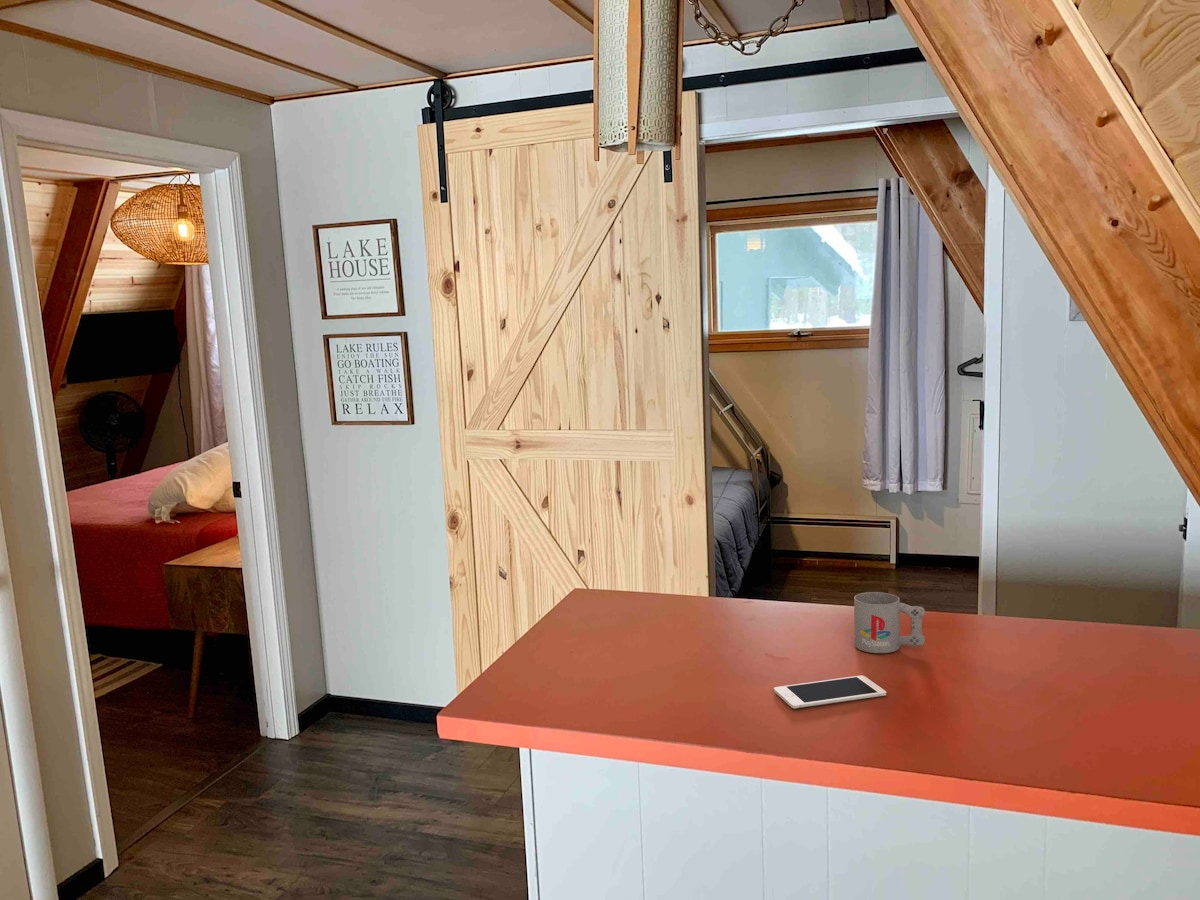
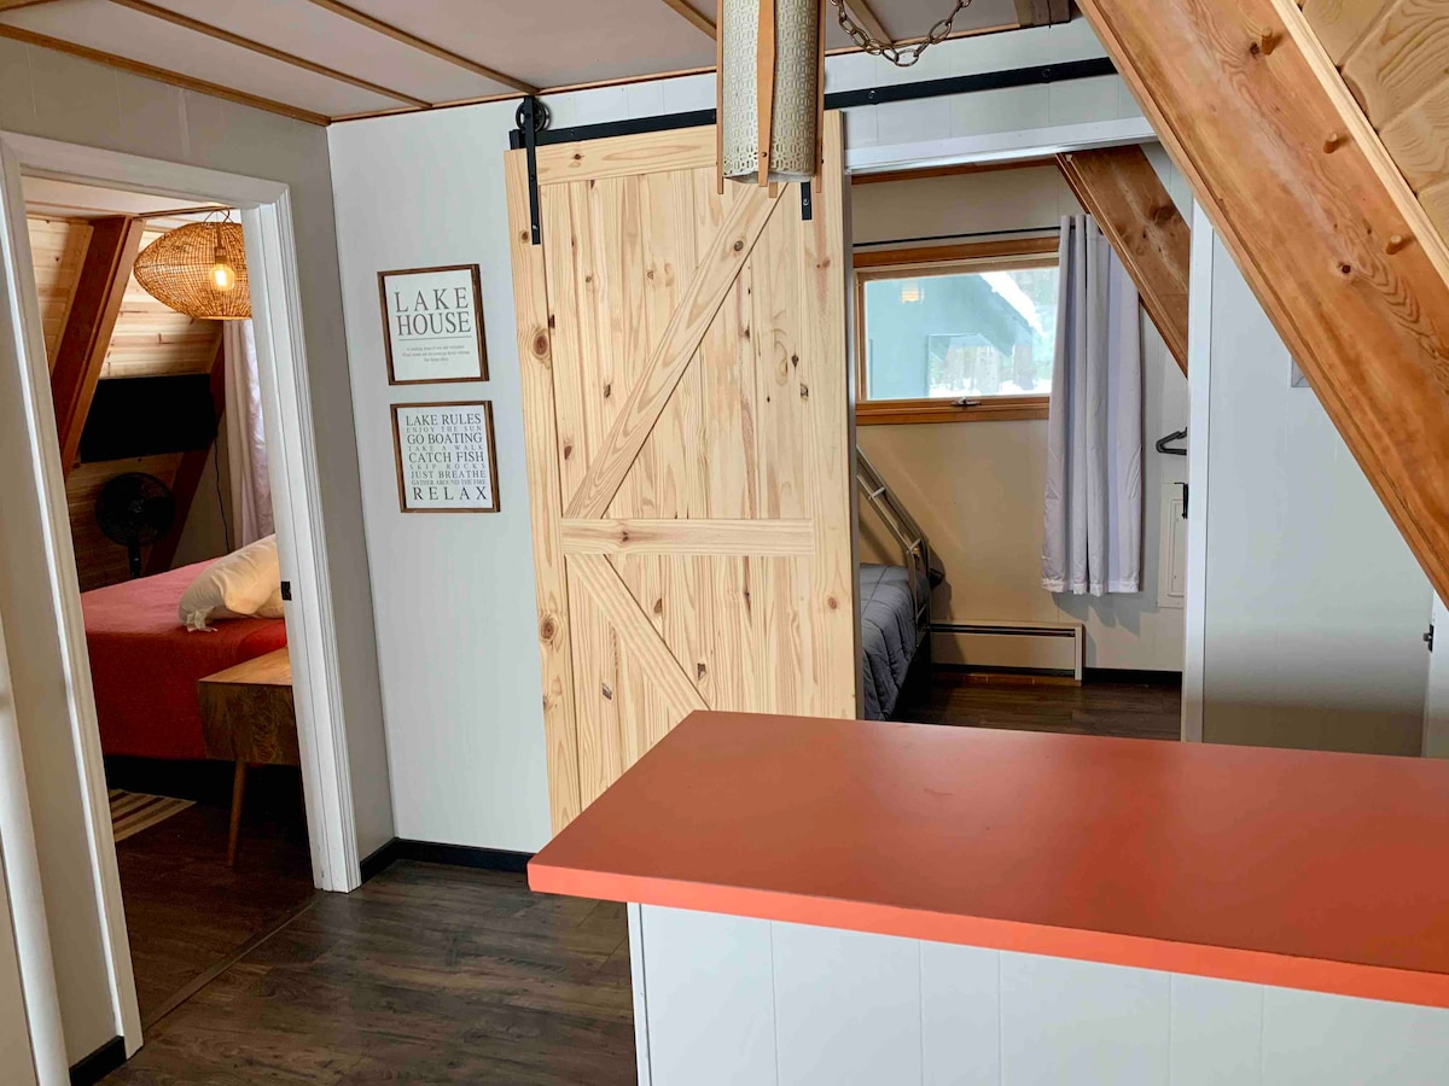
- mug [853,591,926,654]
- cell phone [773,675,887,709]
